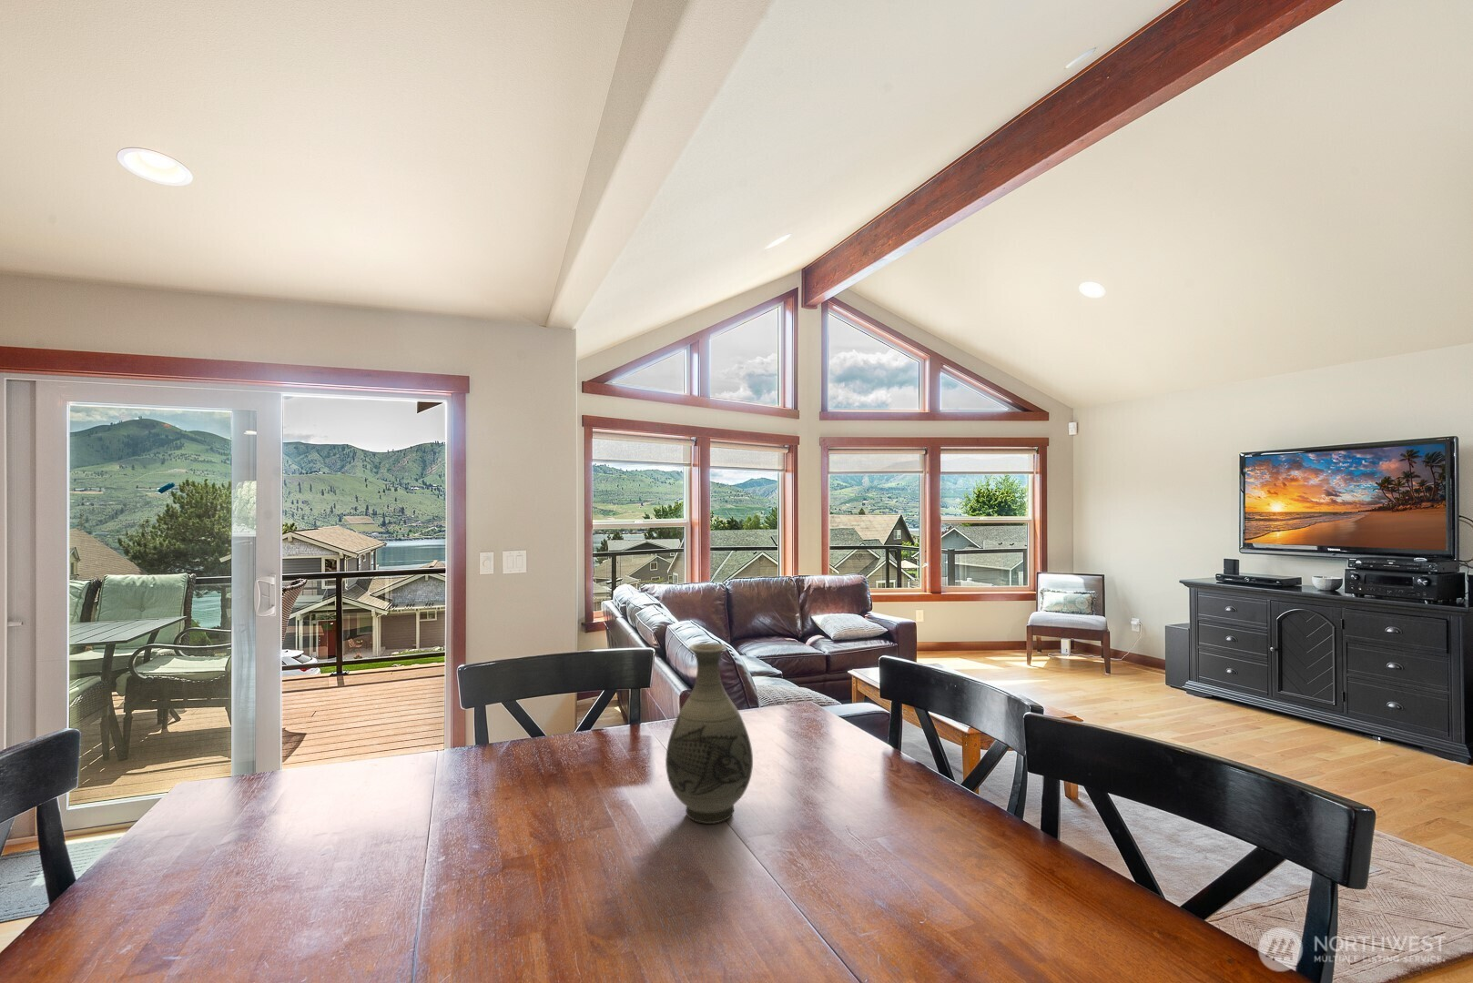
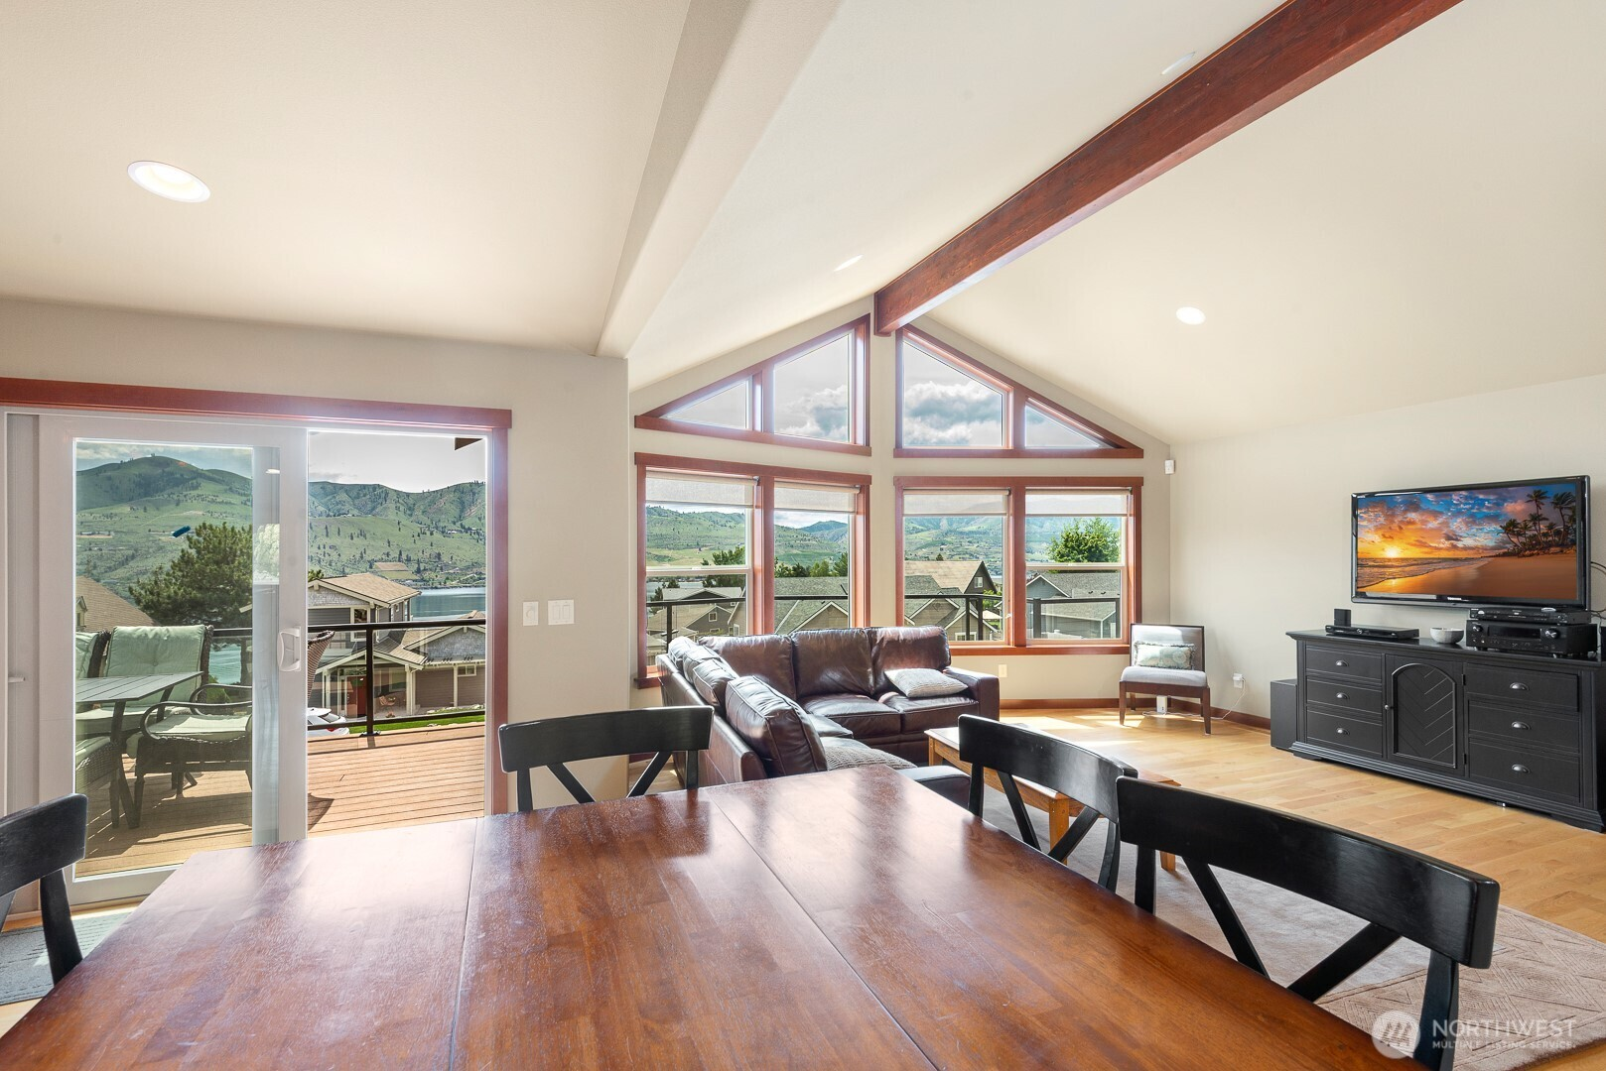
- vase [665,643,754,825]
